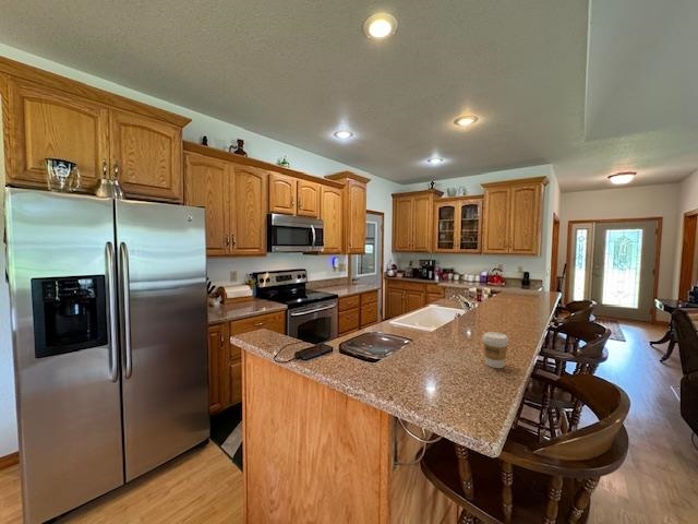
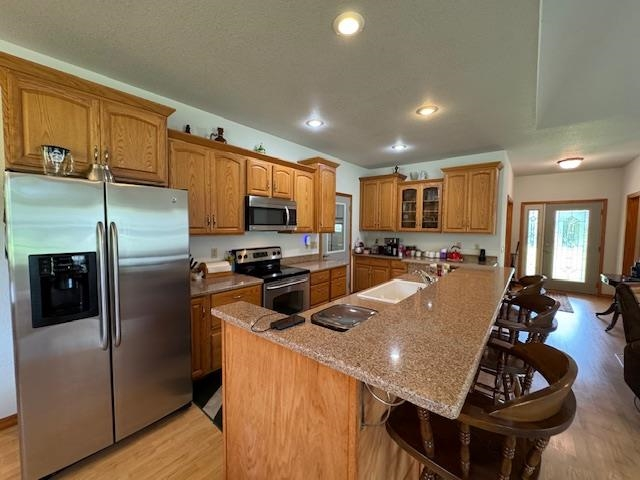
- coffee cup [482,331,509,369]
